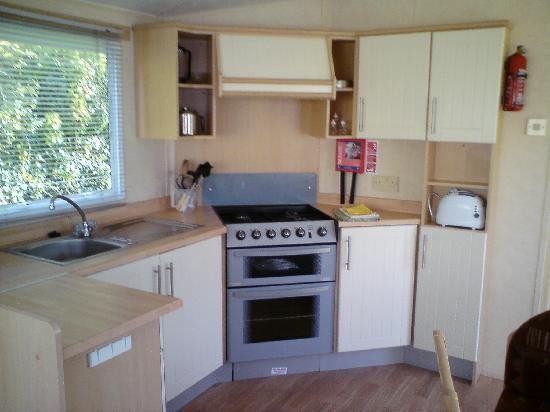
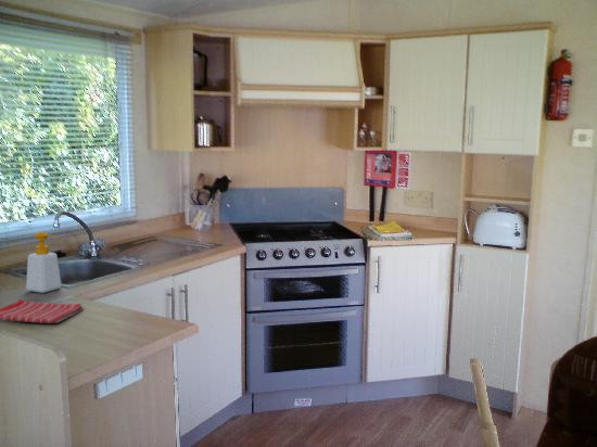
+ dish towel [0,298,85,324]
+ soap bottle [25,231,63,294]
